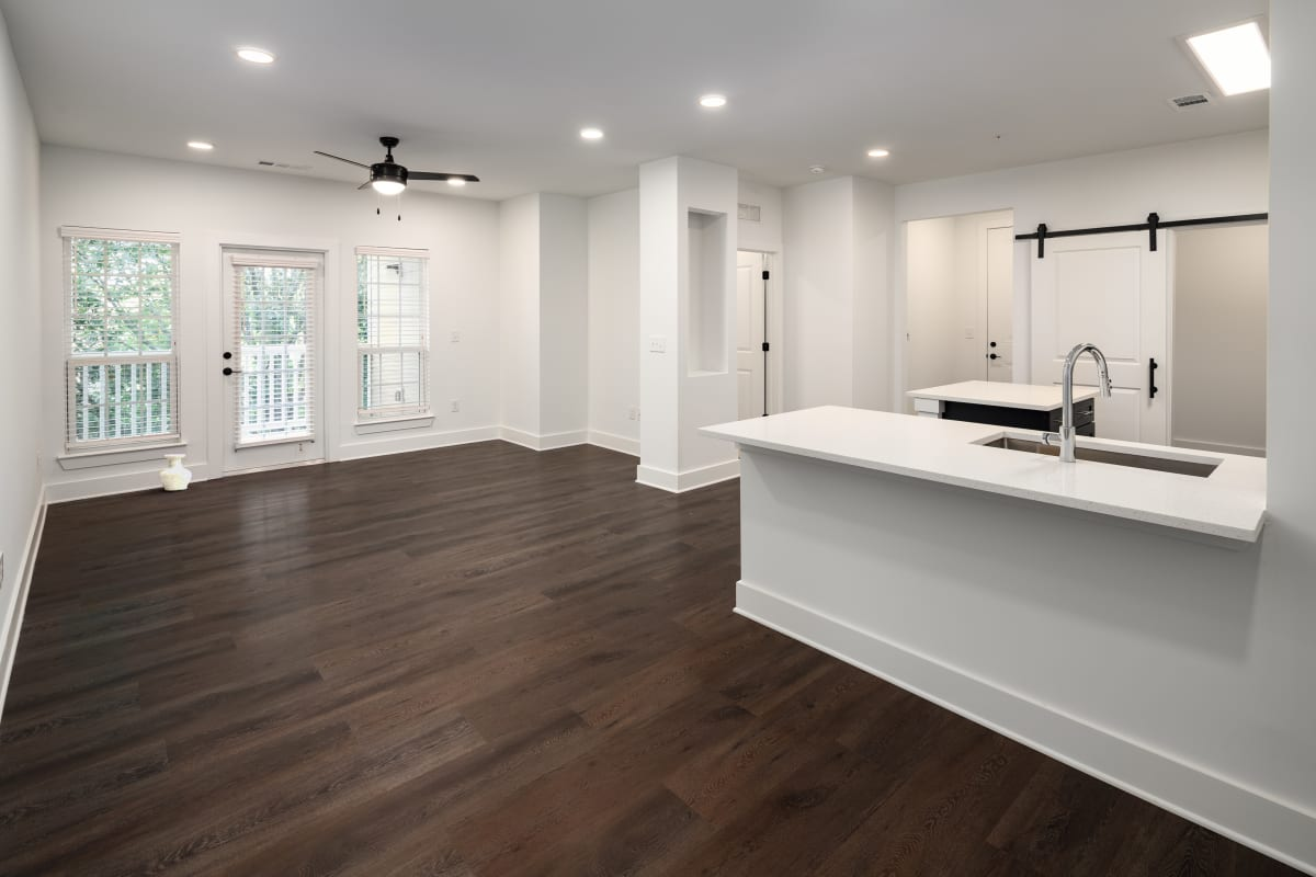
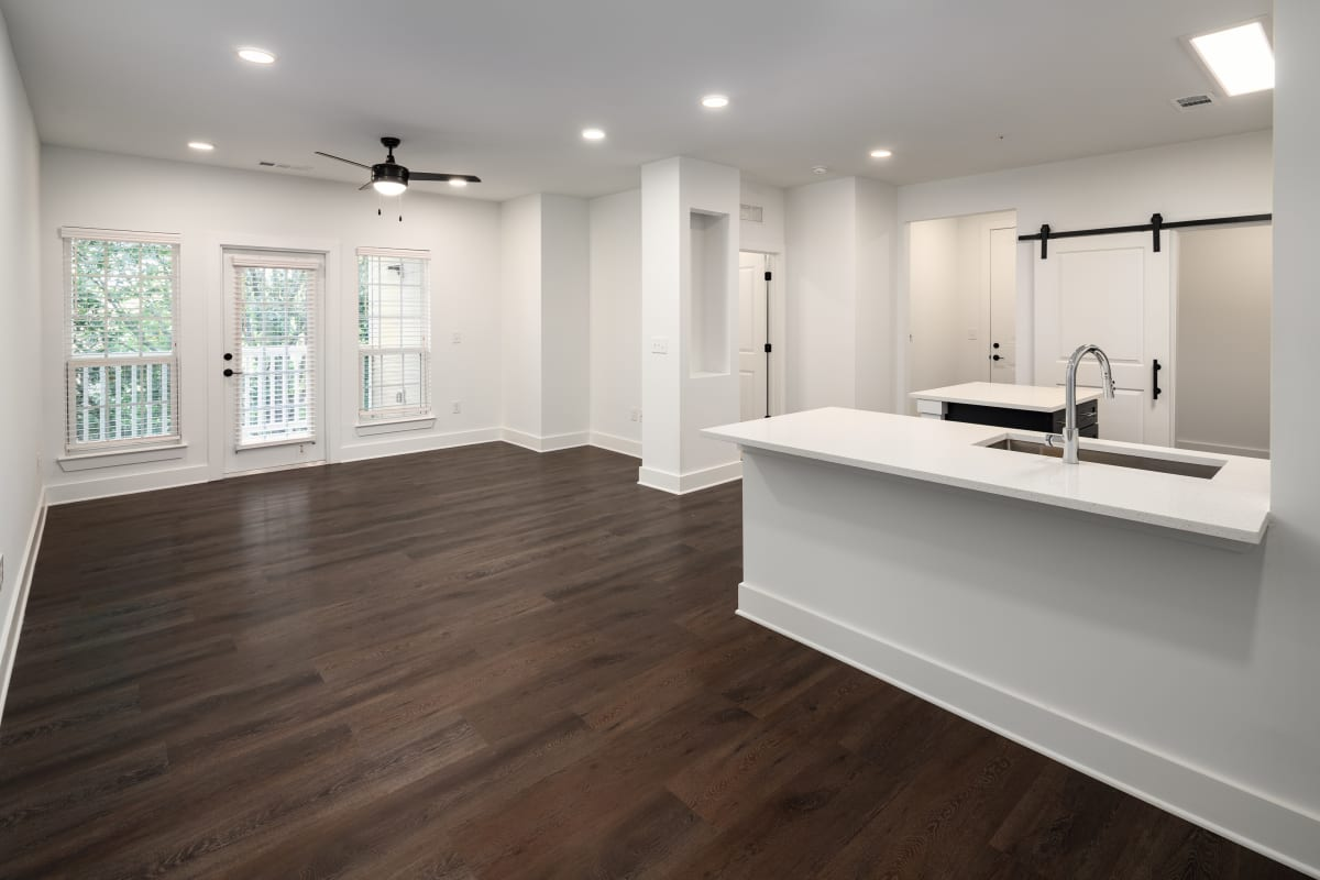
- vase [158,453,193,491]
